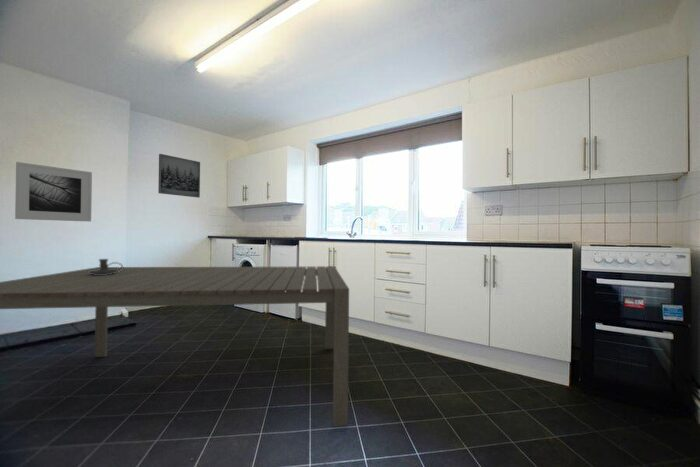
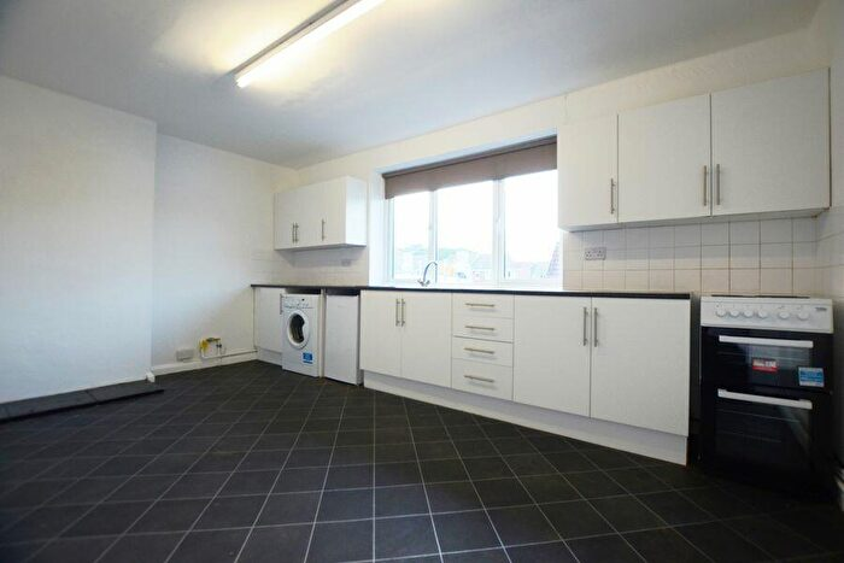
- candle holder [88,258,124,275]
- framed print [14,161,93,222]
- wall art [157,153,201,199]
- dining table [0,265,350,428]
